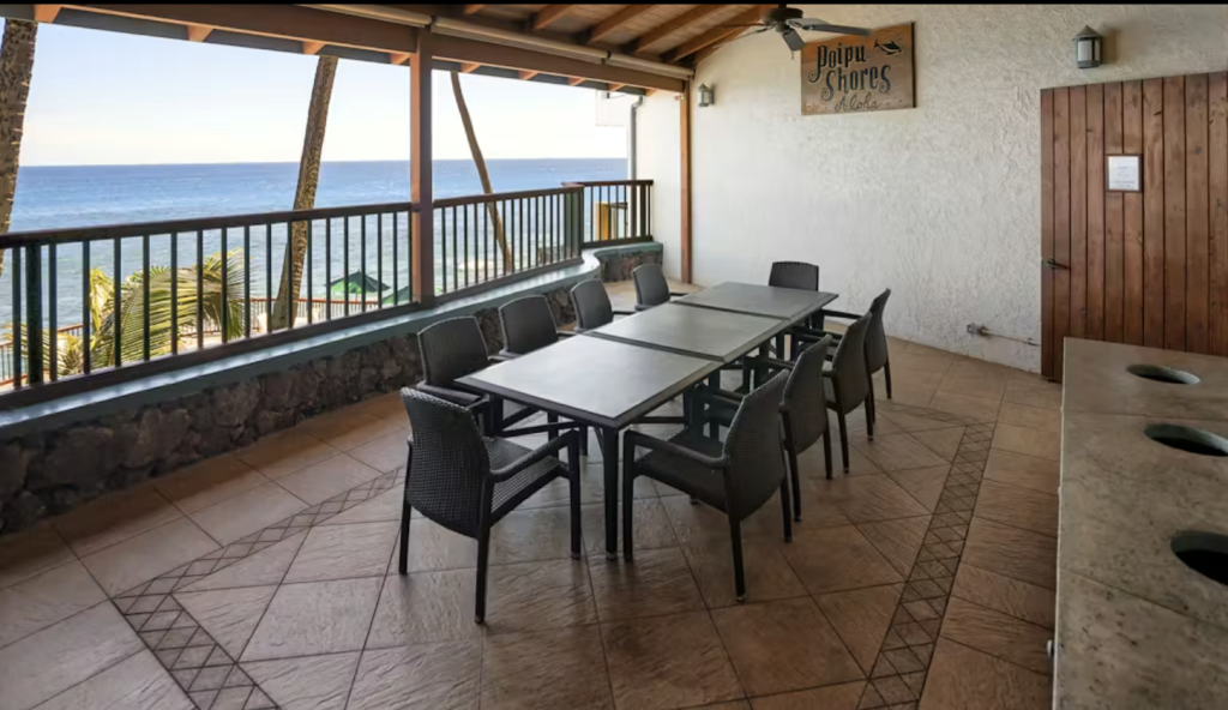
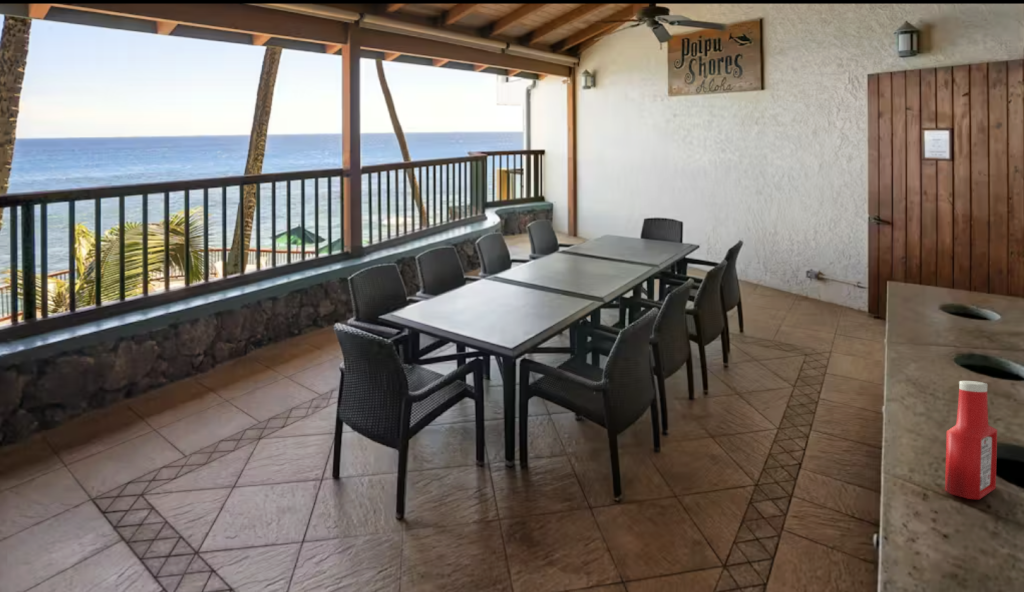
+ soap bottle [944,380,998,500]
